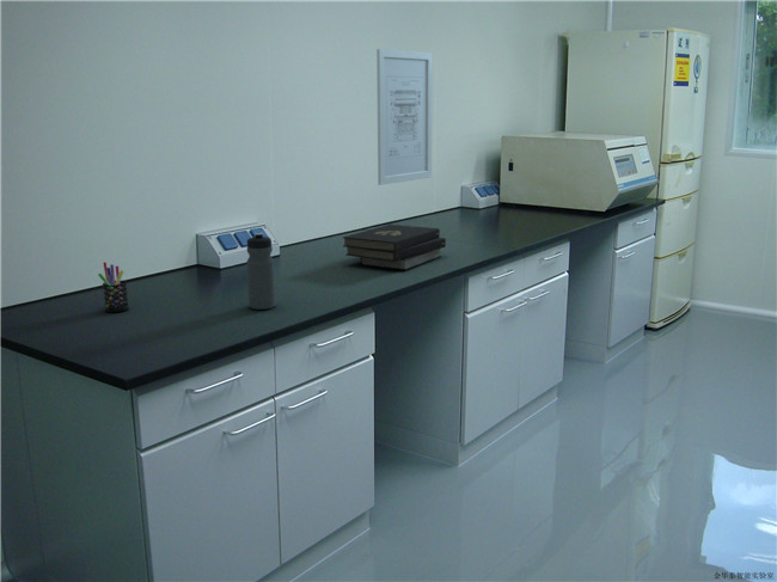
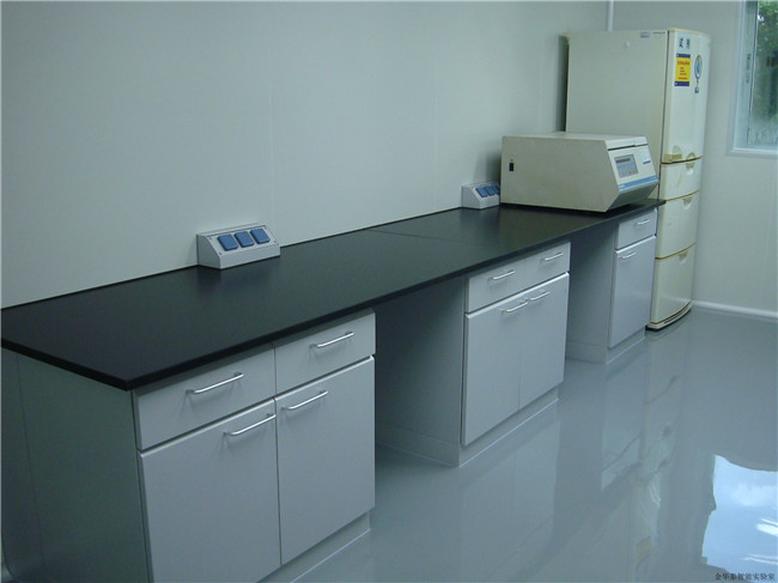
- water bottle [245,232,276,311]
- wall art [375,48,434,186]
- pen holder [97,262,130,313]
- book [342,223,447,271]
